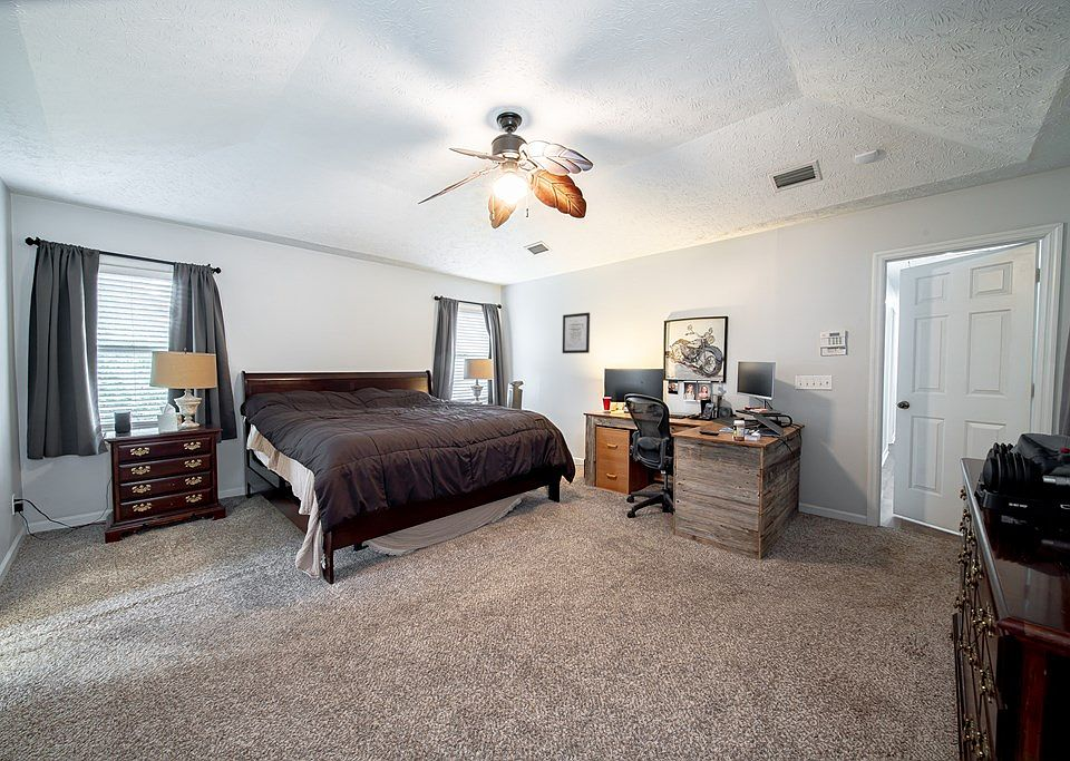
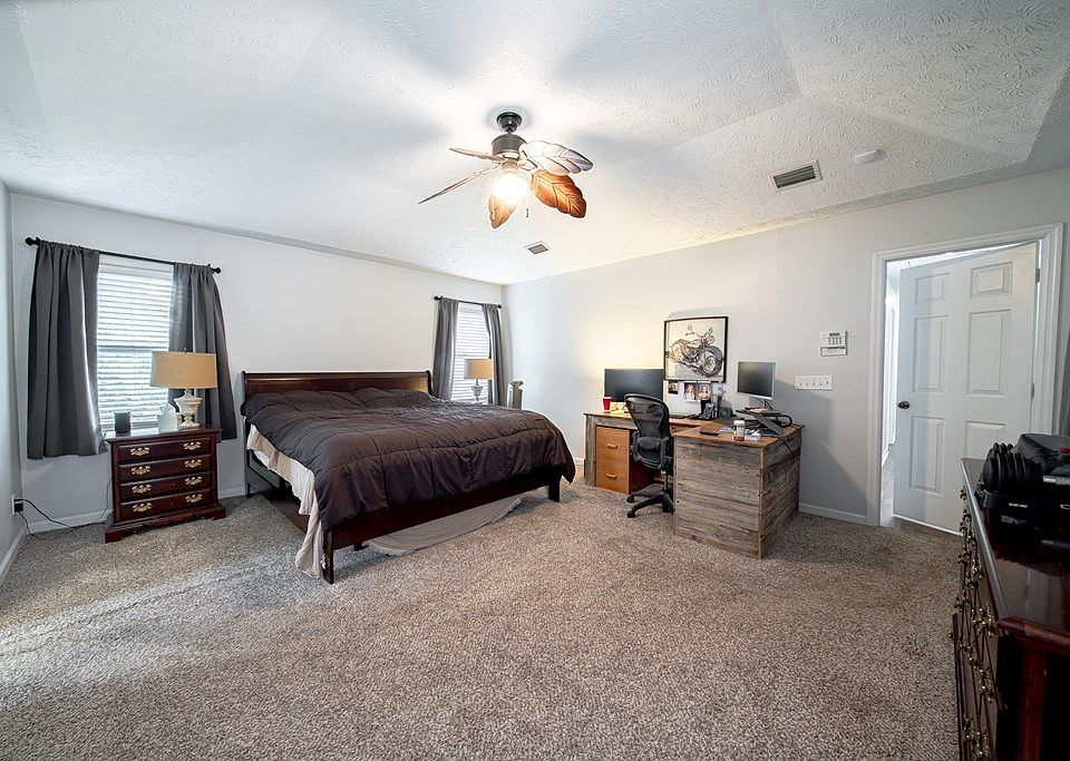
- wall art [562,312,591,354]
